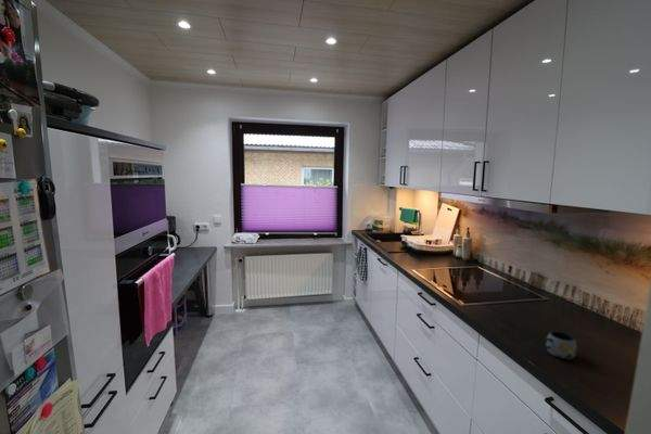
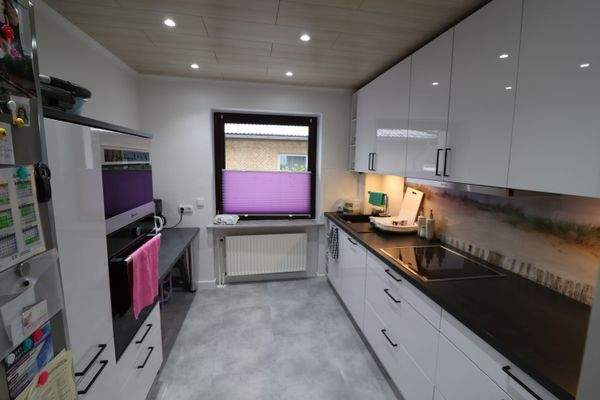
- mug [542,330,578,360]
